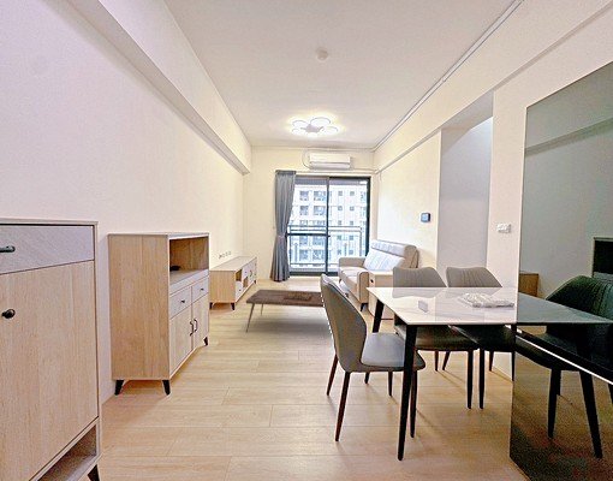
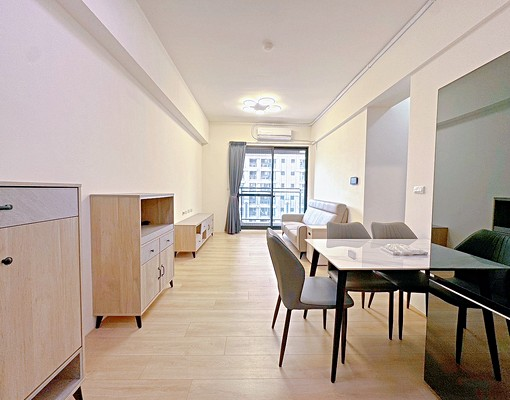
- coffee table [245,287,350,333]
